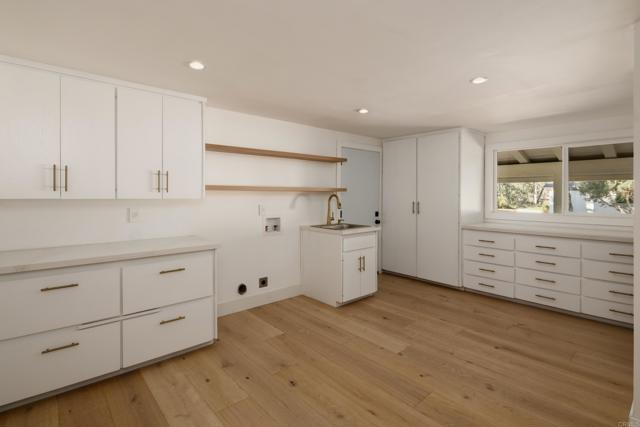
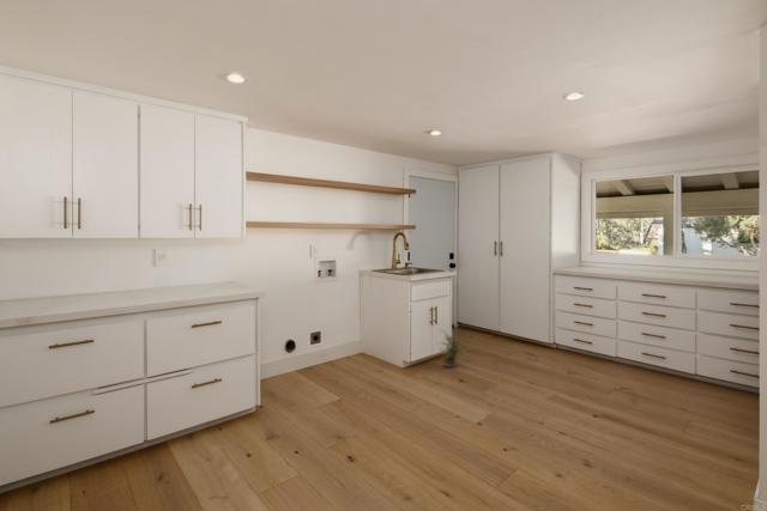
+ potted plant [437,328,470,369]
